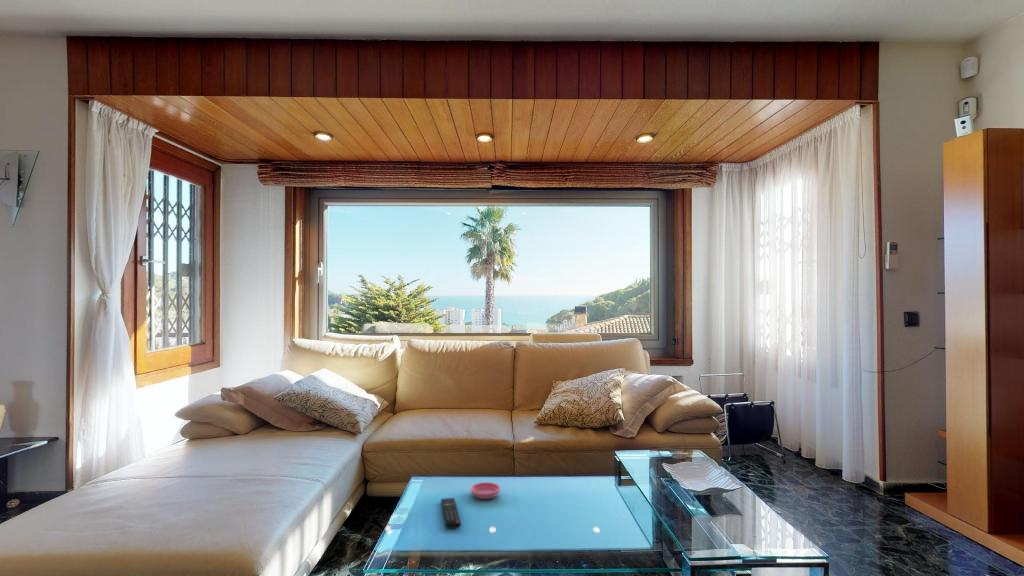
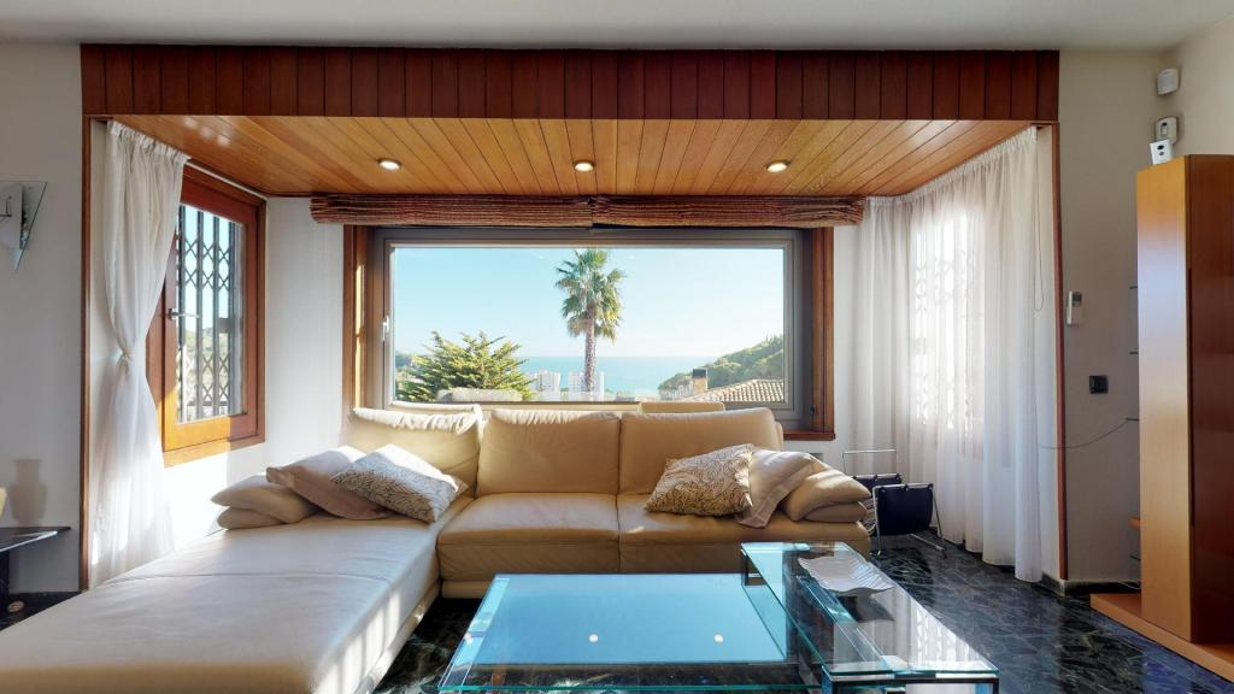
- remote control [440,497,462,529]
- saucer [470,481,501,500]
